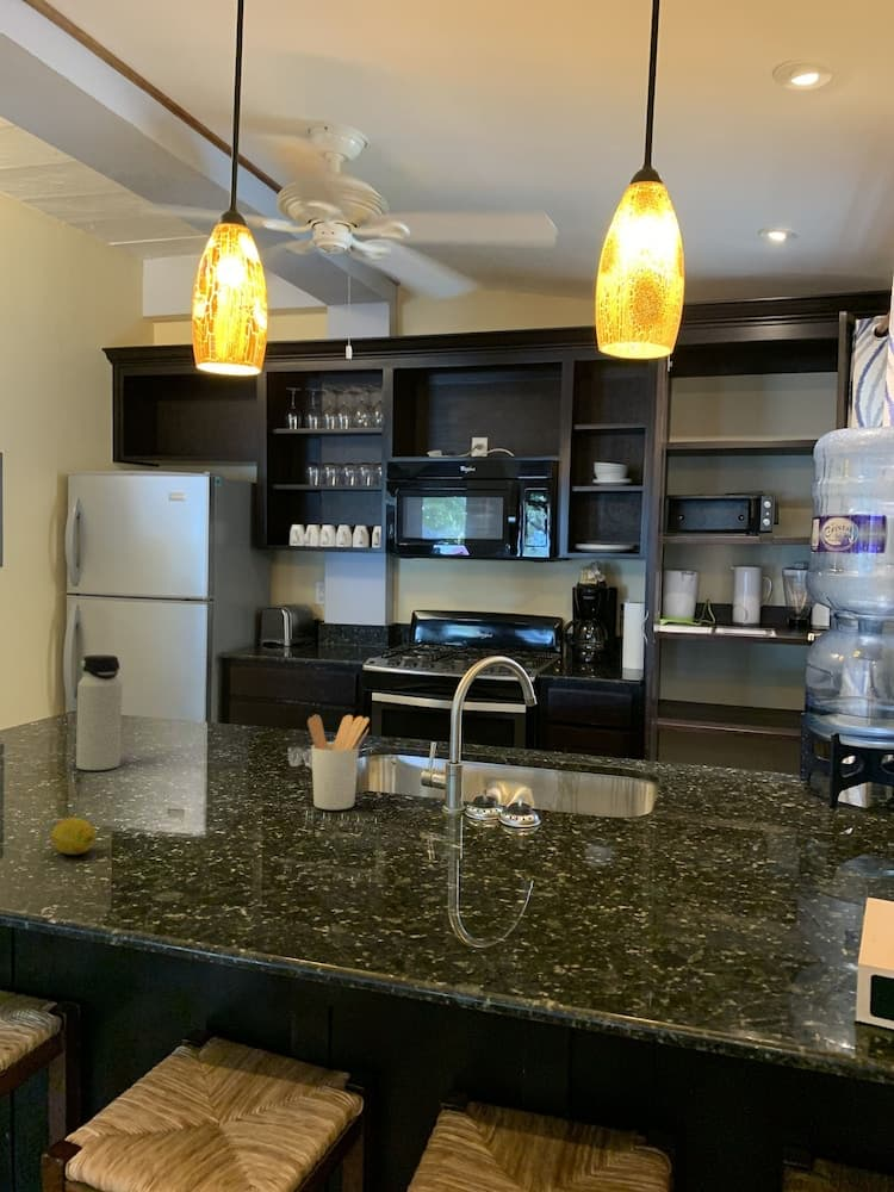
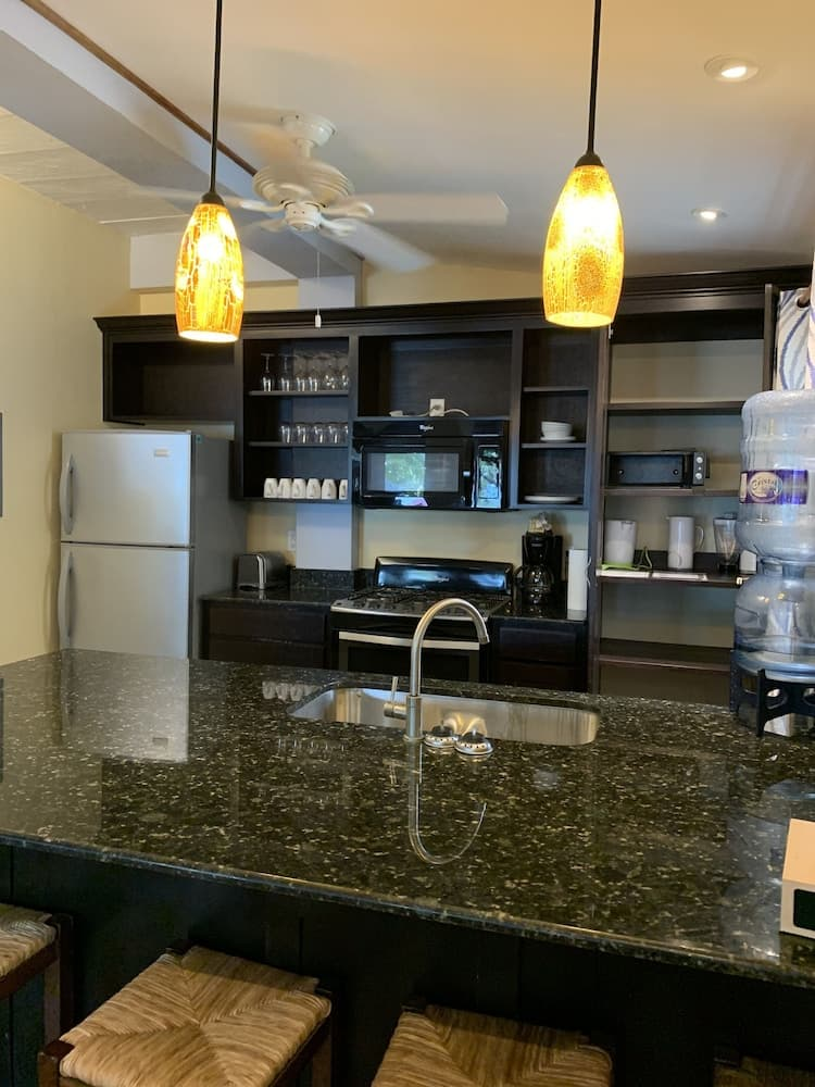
- water bottle [75,654,123,771]
- utensil holder [306,714,371,811]
- fruit [50,817,97,856]
